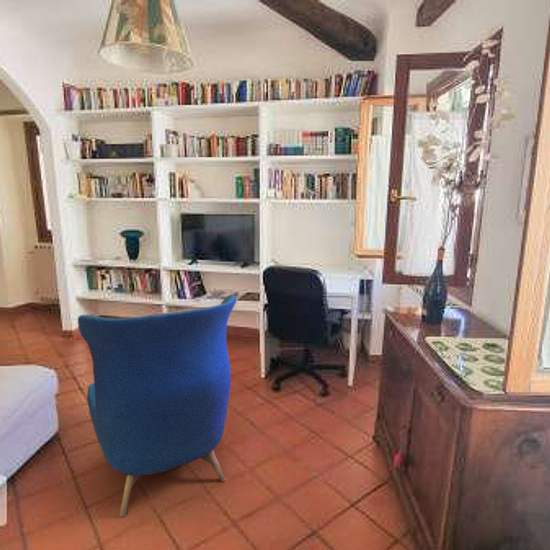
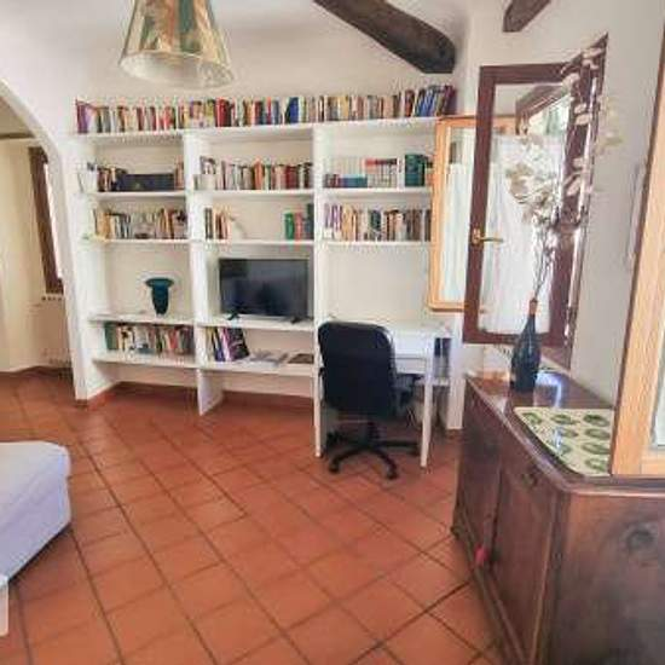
- armchair [77,294,238,518]
